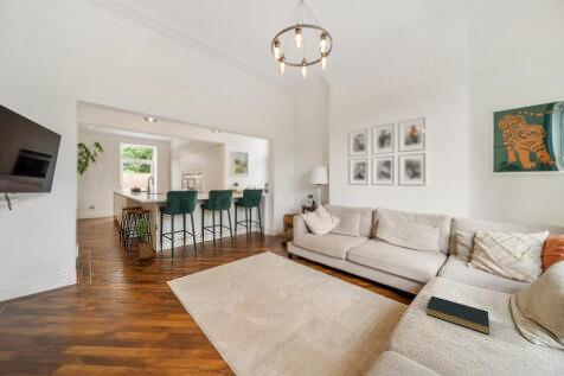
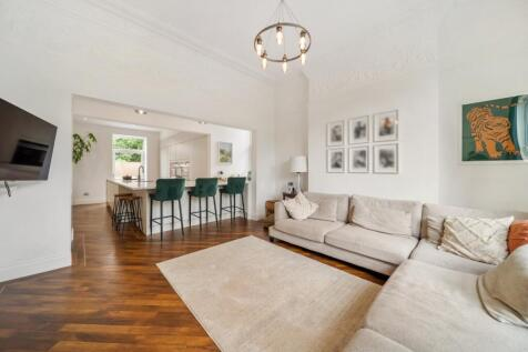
- house plant [130,218,160,260]
- hardback book [425,295,491,336]
